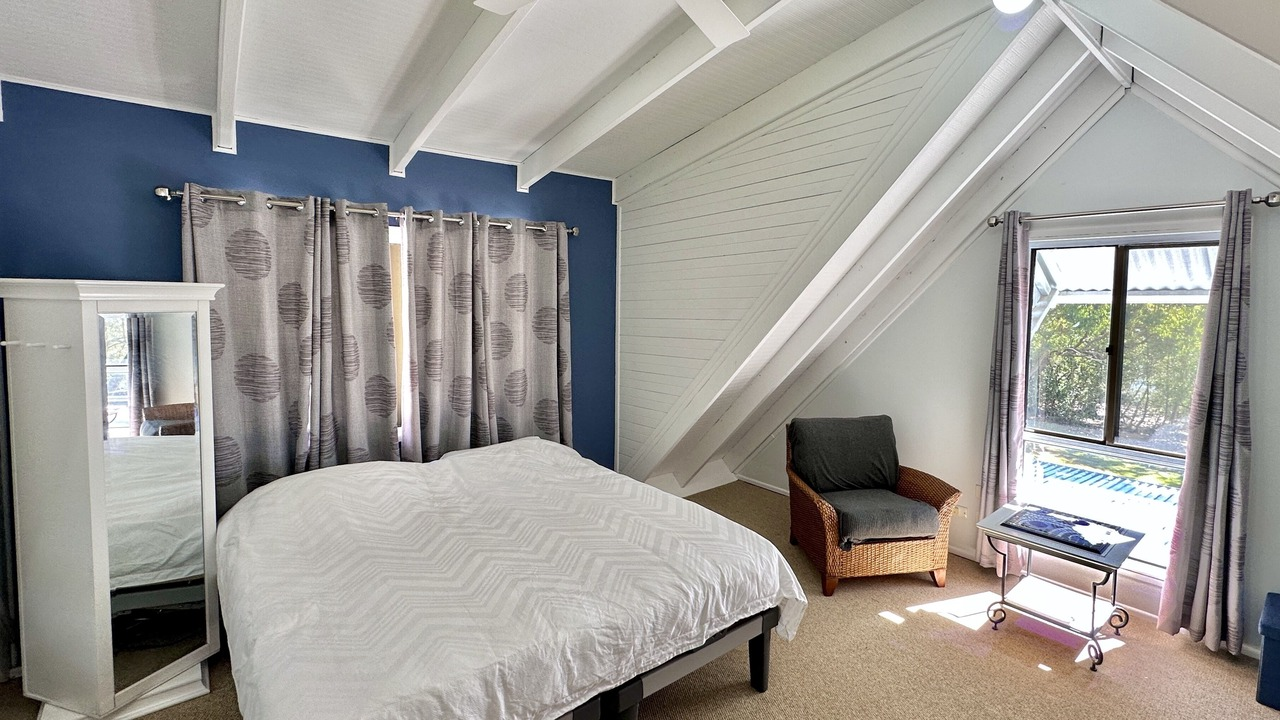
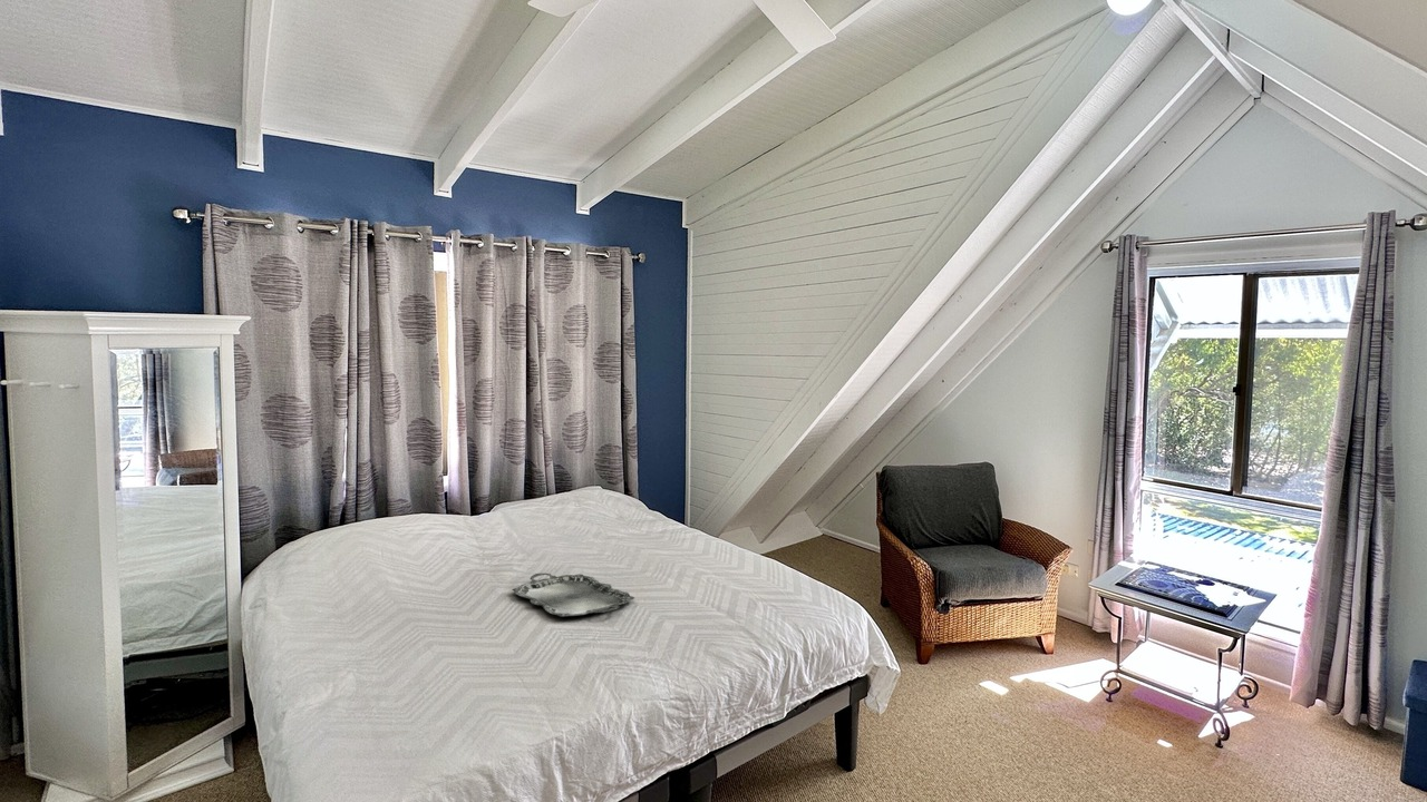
+ serving tray [512,573,635,618]
